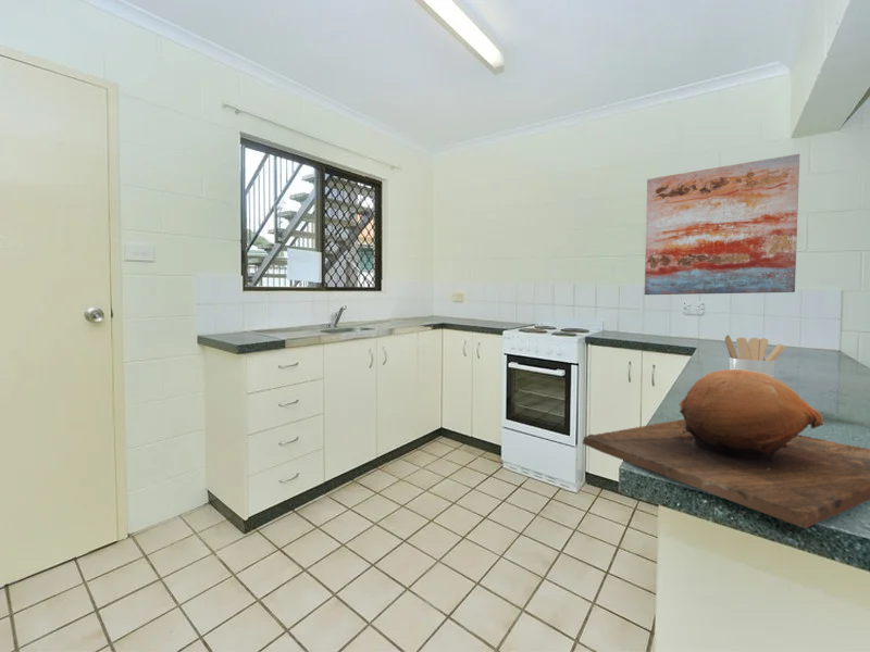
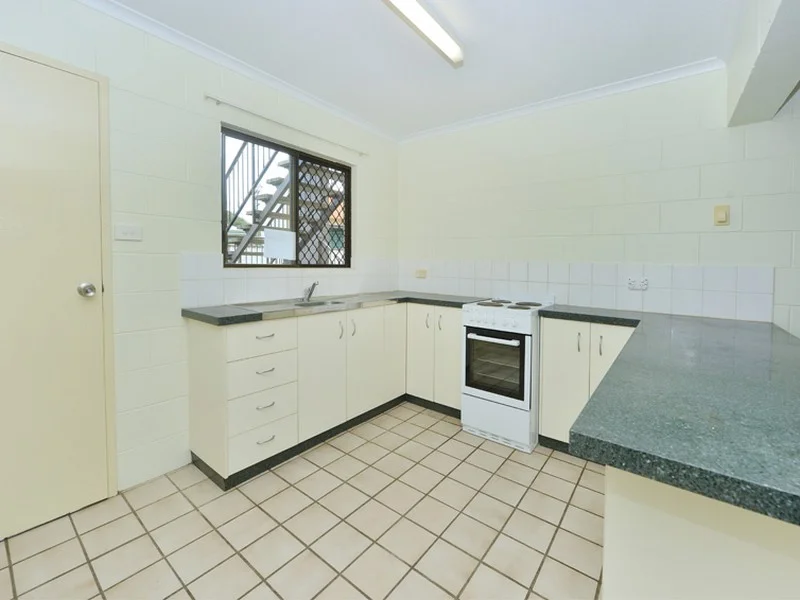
- utensil holder [724,334,786,378]
- chopping board [582,368,870,529]
- wall art [644,153,800,296]
